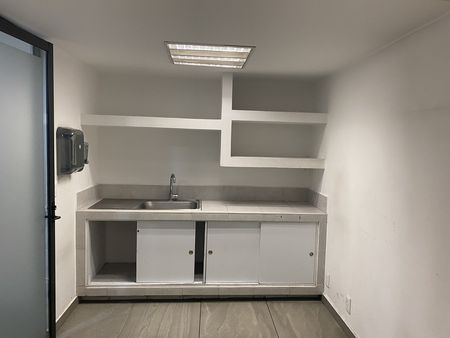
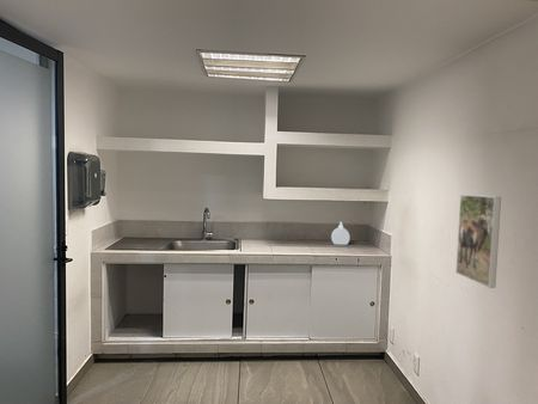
+ soap bottle [330,221,351,246]
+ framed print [454,194,502,289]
